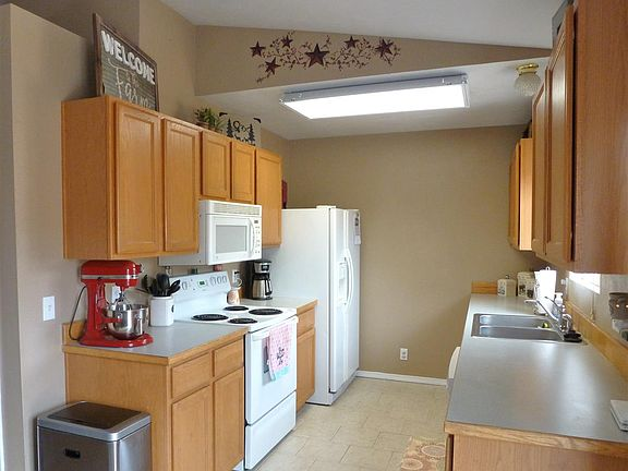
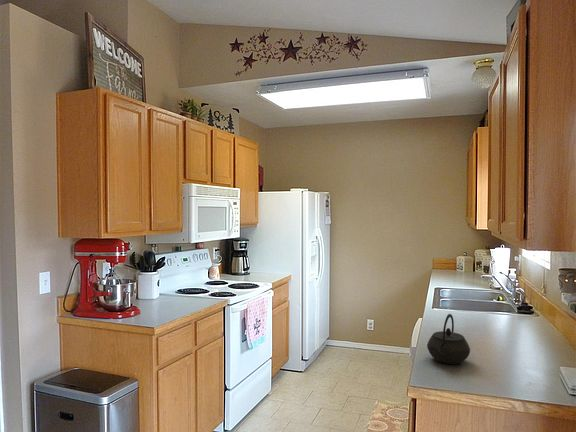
+ kettle [426,313,471,365]
